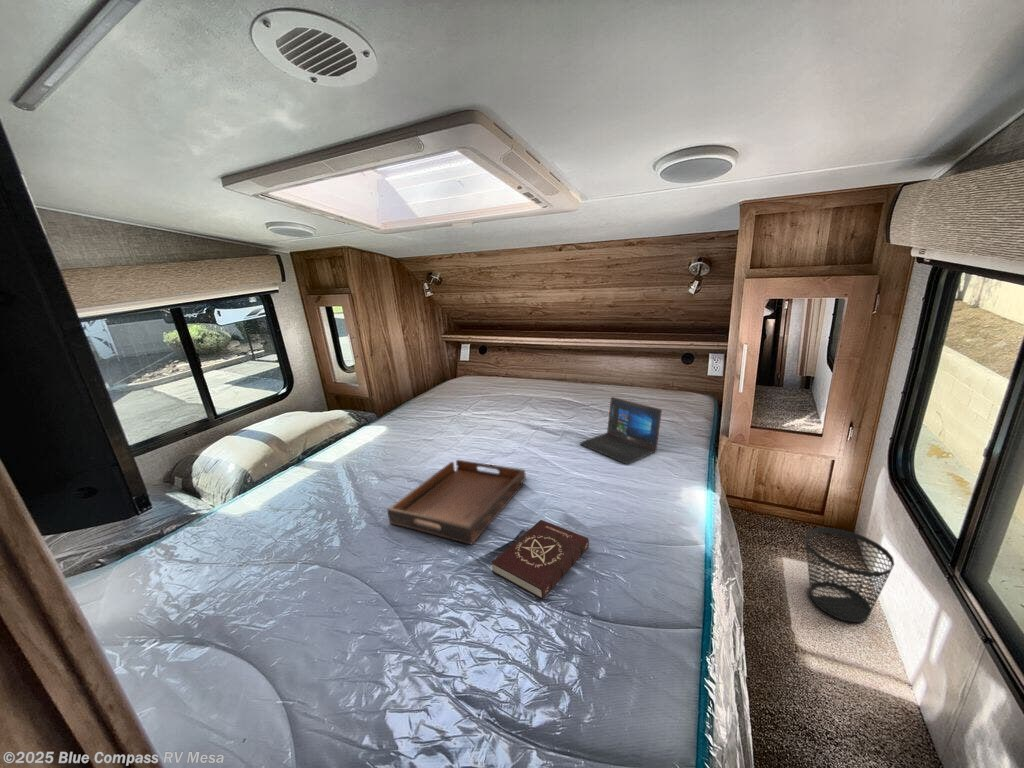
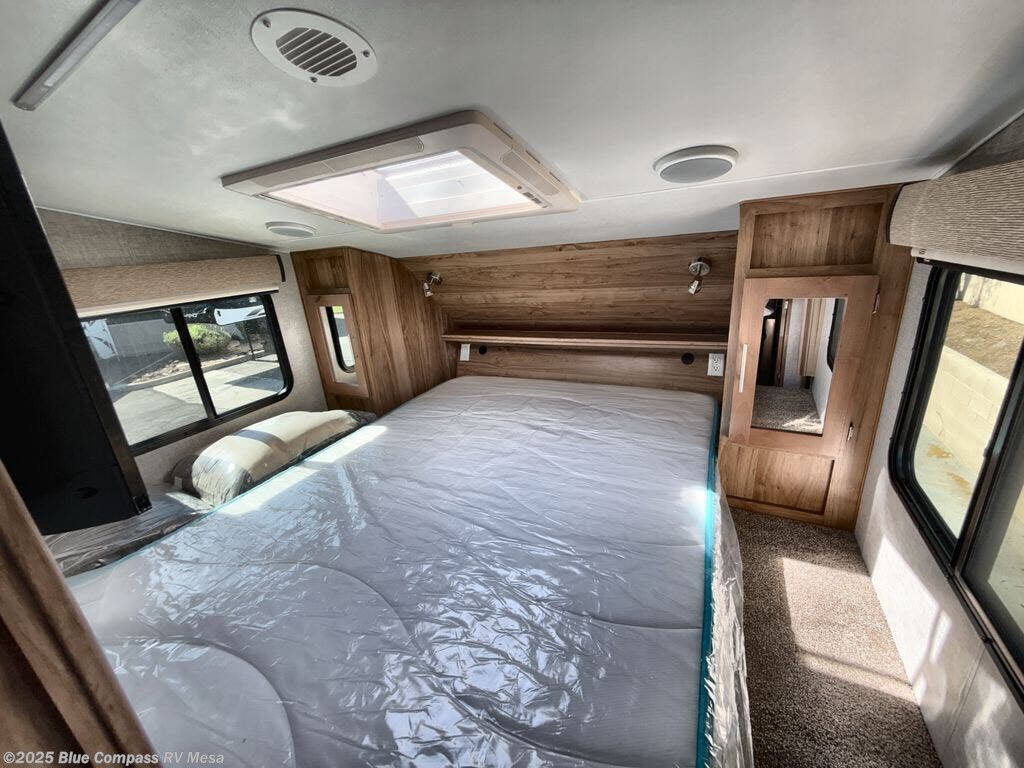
- serving tray [386,459,527,546]
- laptop [578,396,663,465]
- wastebasket [804,527,895,623]
- book [490,519,590,601]
